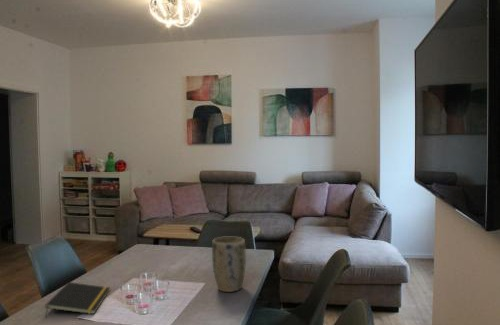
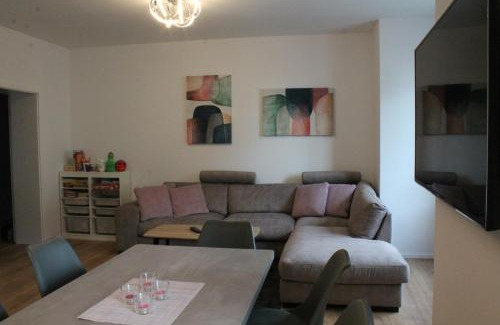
- plant pot [211,236,247,293]
- notepad [44,281,111,319]
